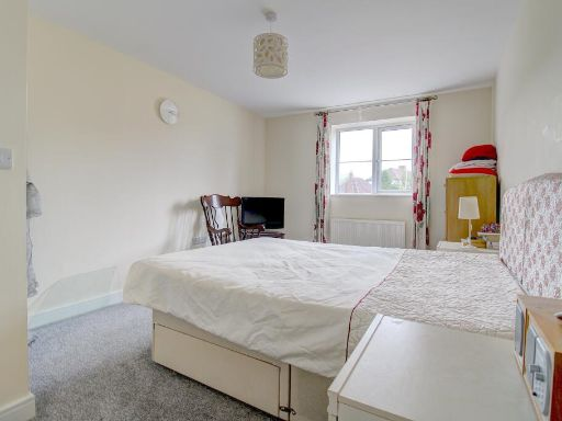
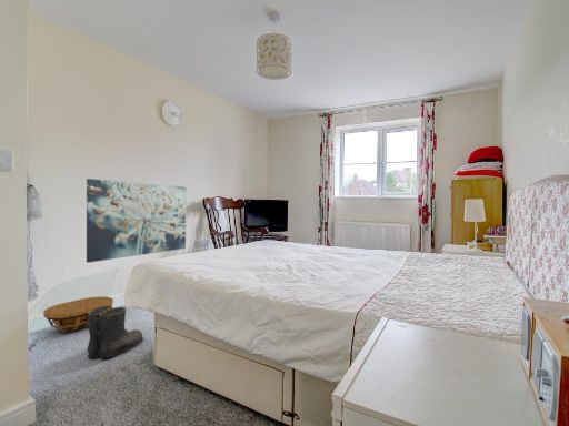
+ basket [42,295,114,333]
+ boots [87,305,144,359]
+ wall art [86,178,187,264]
